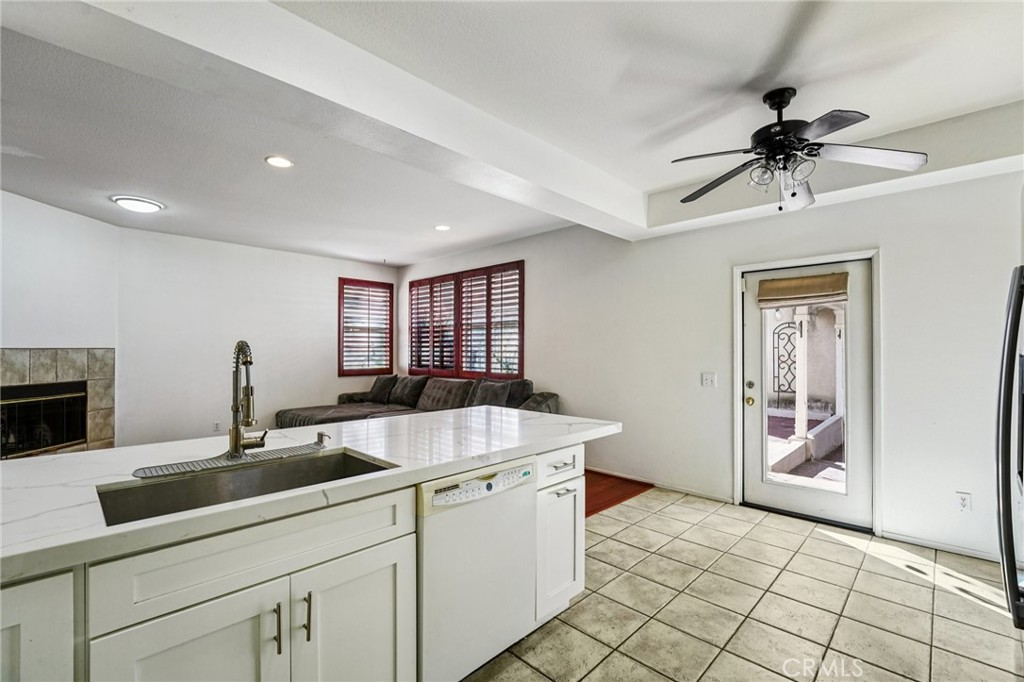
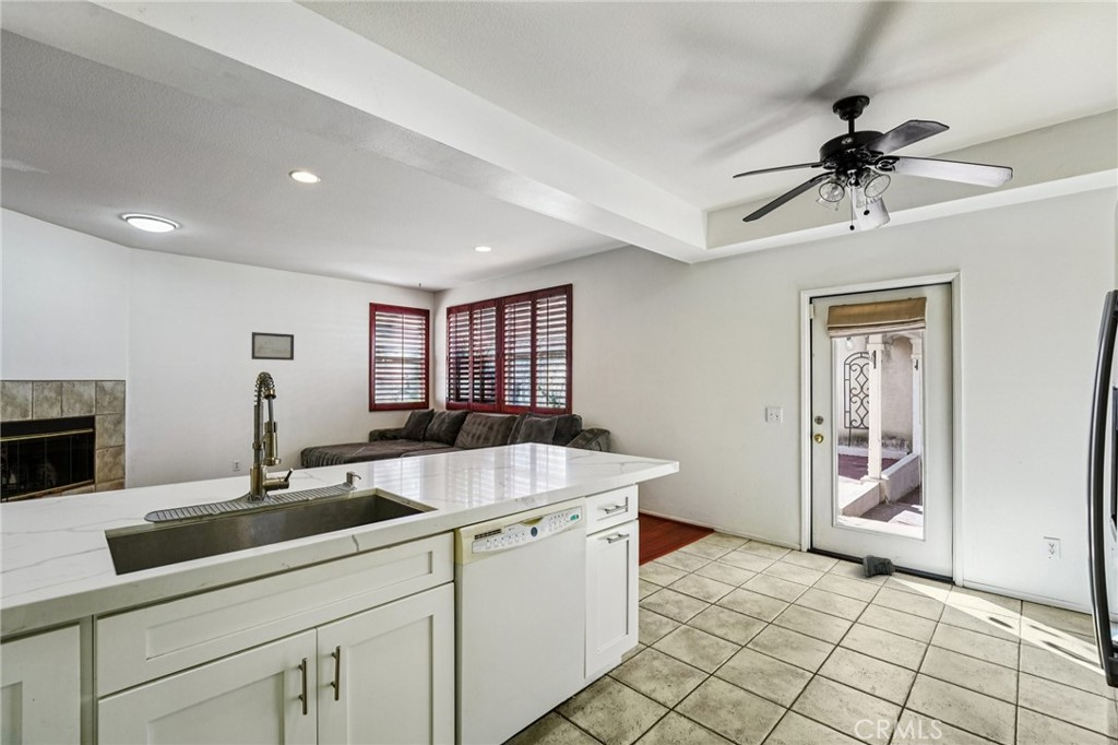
+ wall art [250,331,295,362]
+ sneaker [861,554,896,577]
